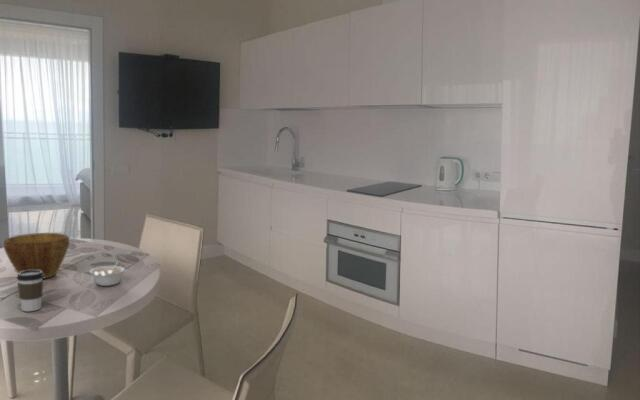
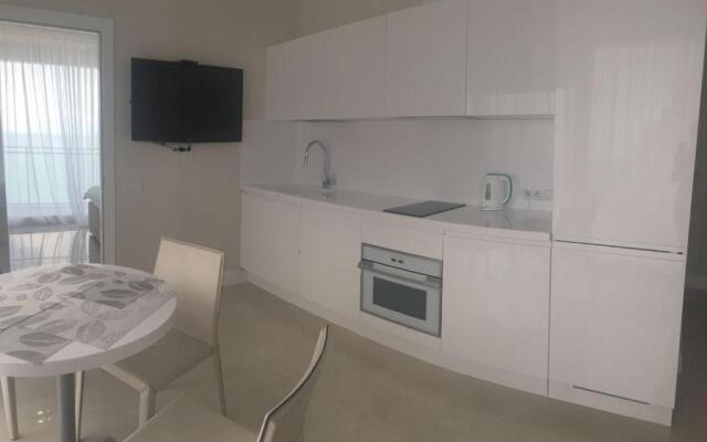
- legume [89,261,126,287]
- coffee cup [16,270,44,312]
- bowl [3,232,70,279]
